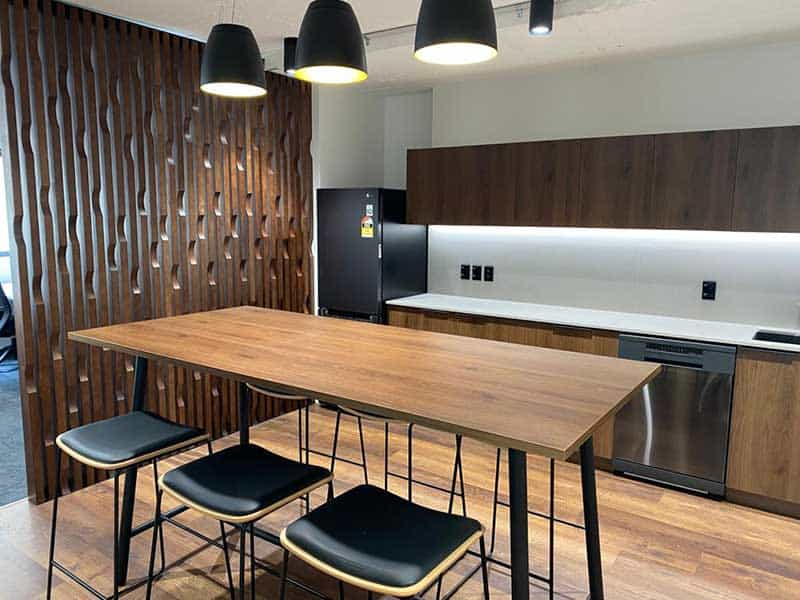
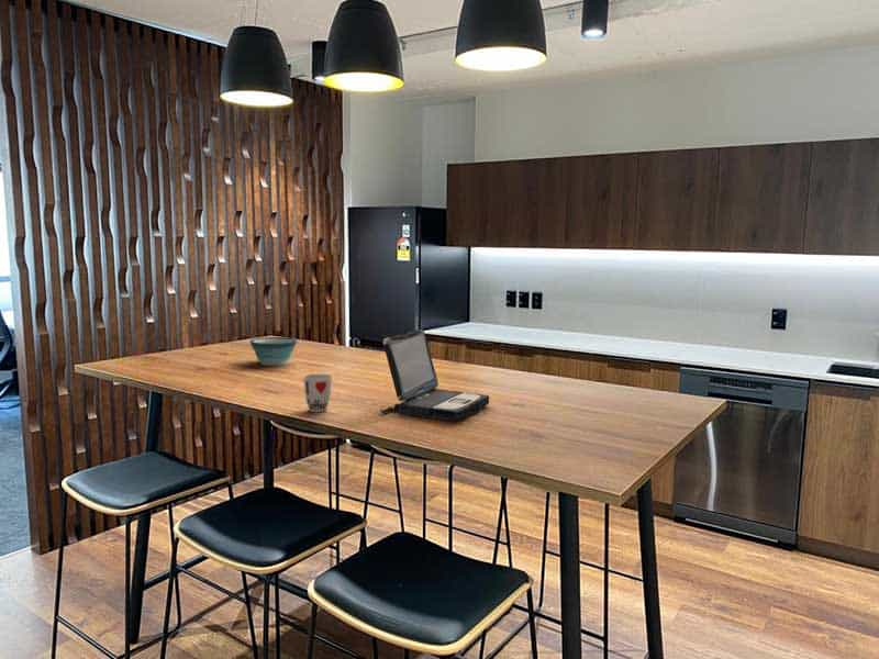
+ cup [302,373,333,413]
+ bowl [249,336,298,367]
+ laptop [379,330,490,422]
